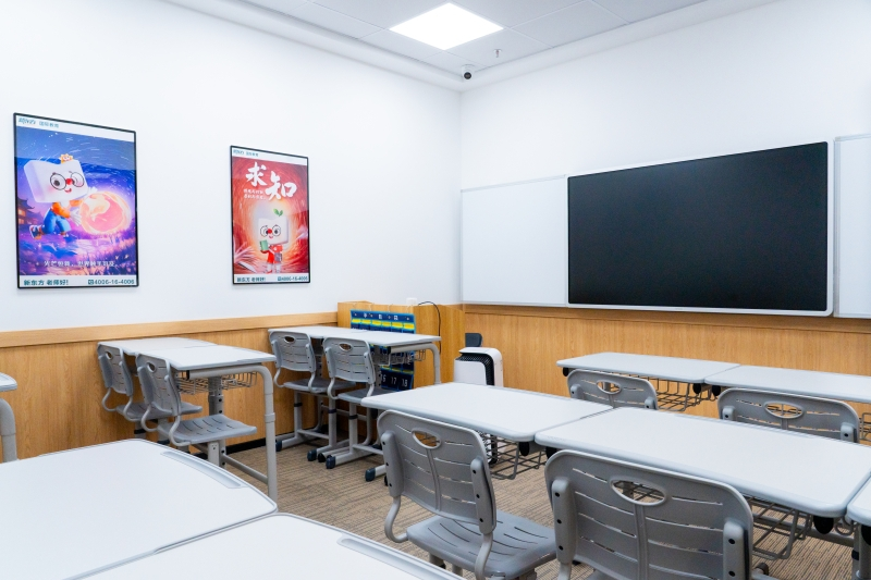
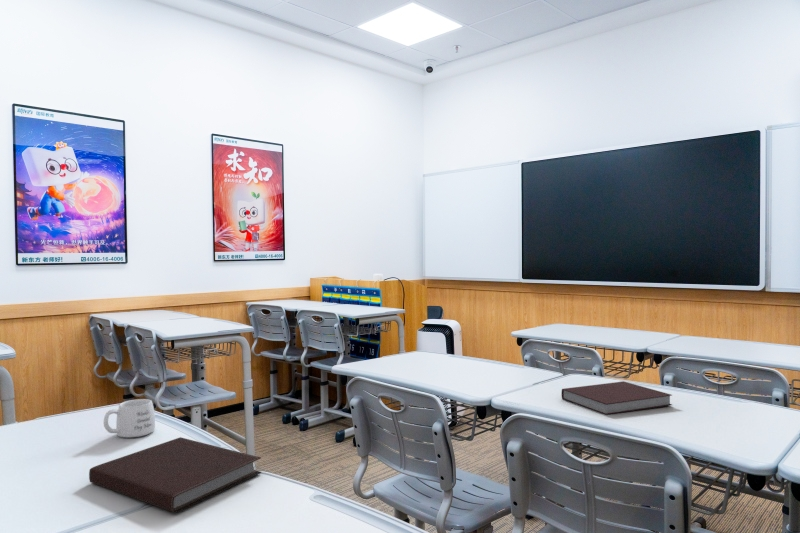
+ notebook [88,436,263,514]
+ notebook [561,380,673,416]
+ mug [103,398,156,438]
